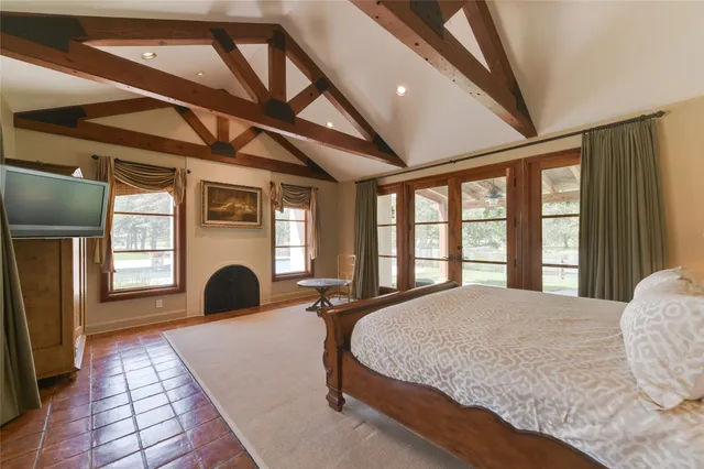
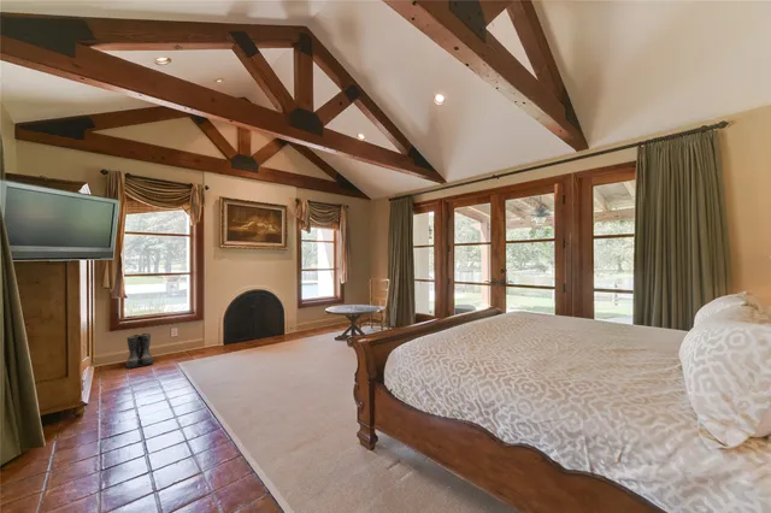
+ boots [125,332,154,370]
